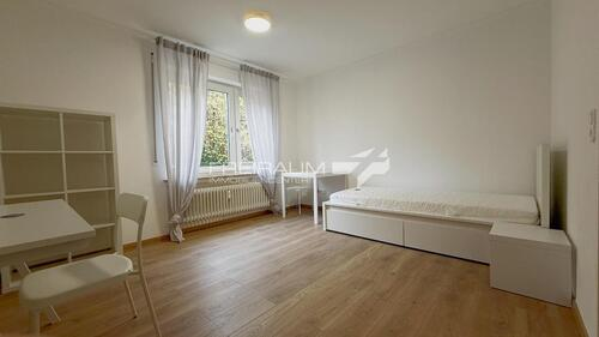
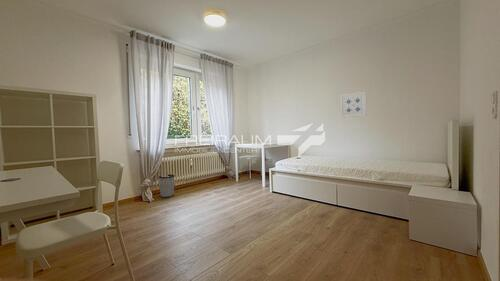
+ wall art [340,91,368,119]
+ wastebasket [157,174,176,199]
